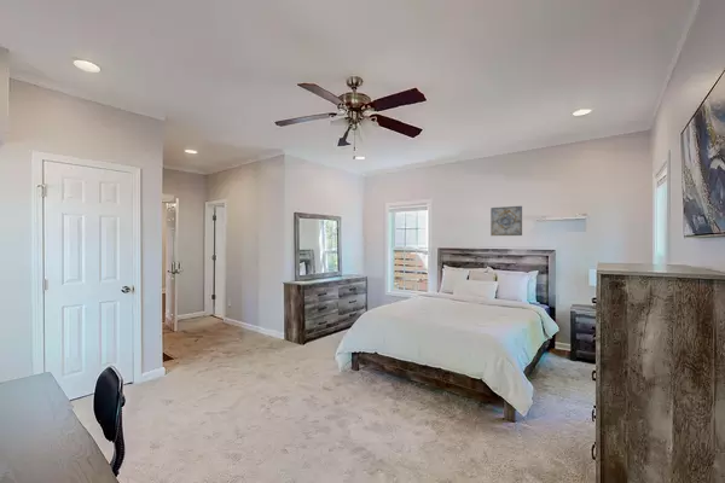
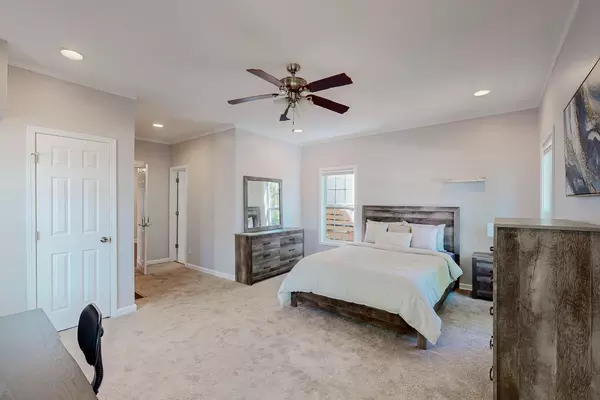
- wall art [489,205,523,237]
